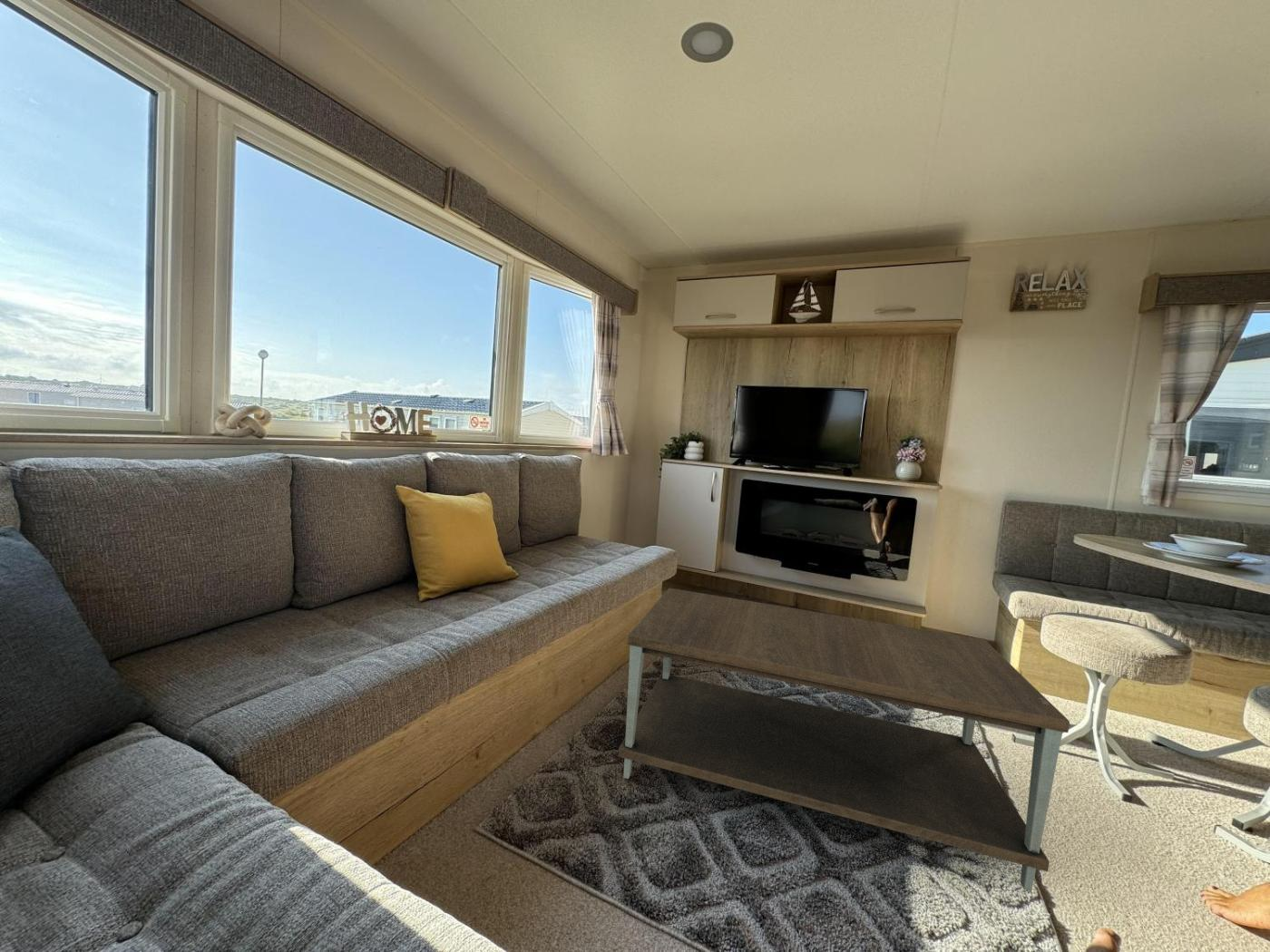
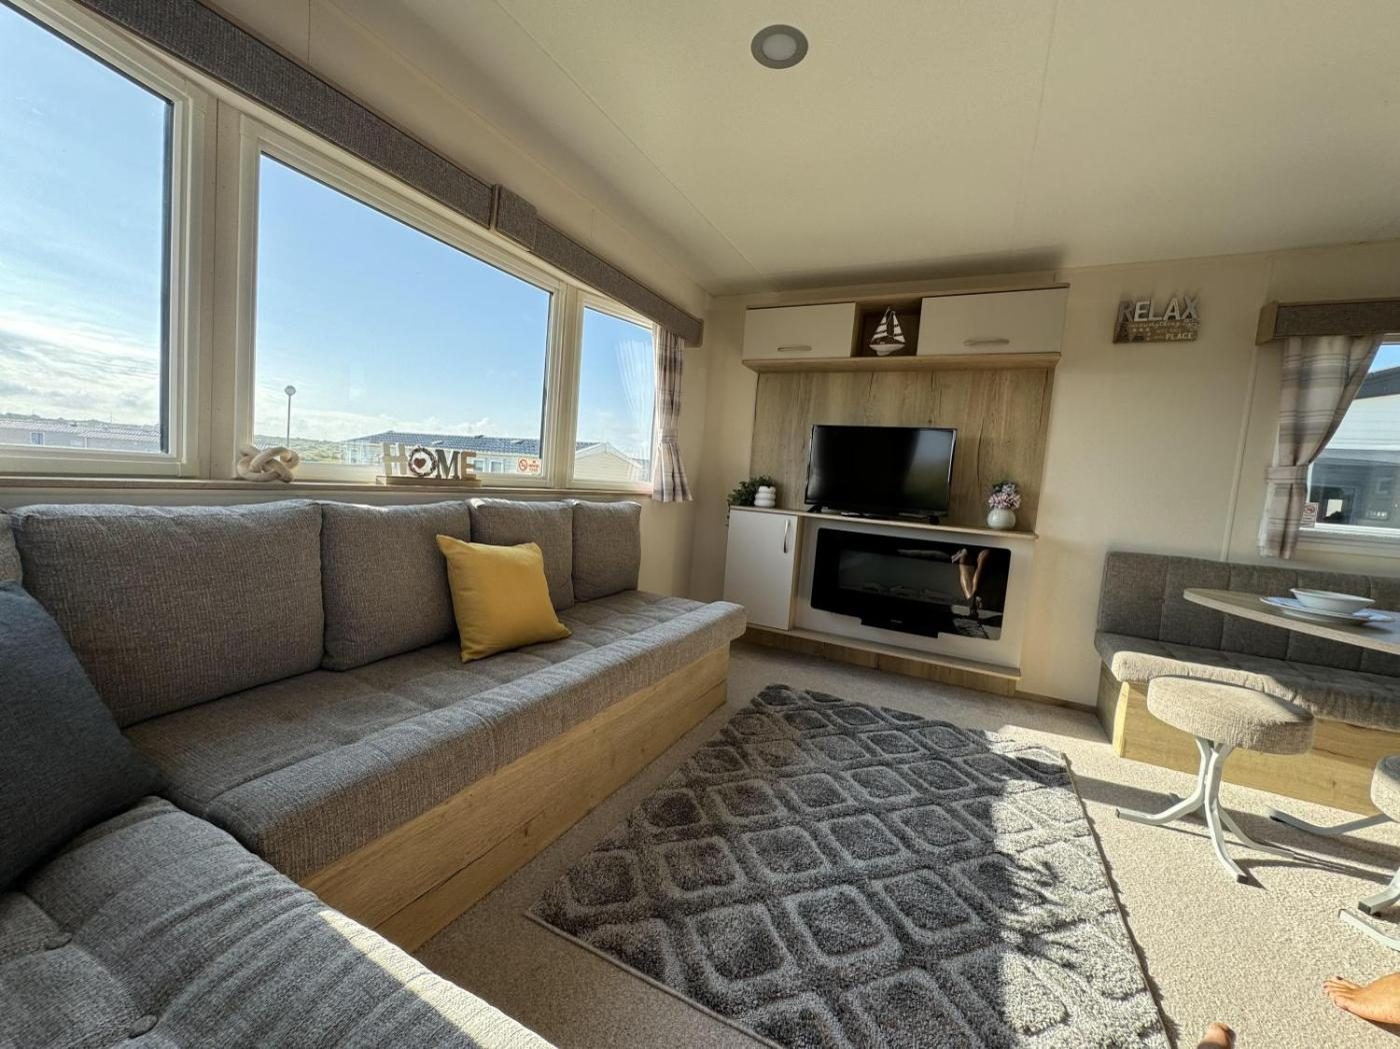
- coffee table [618,588,1070,892]
